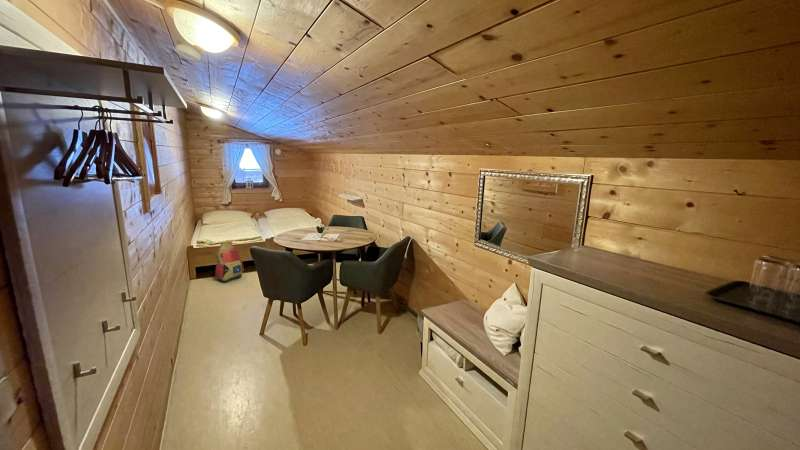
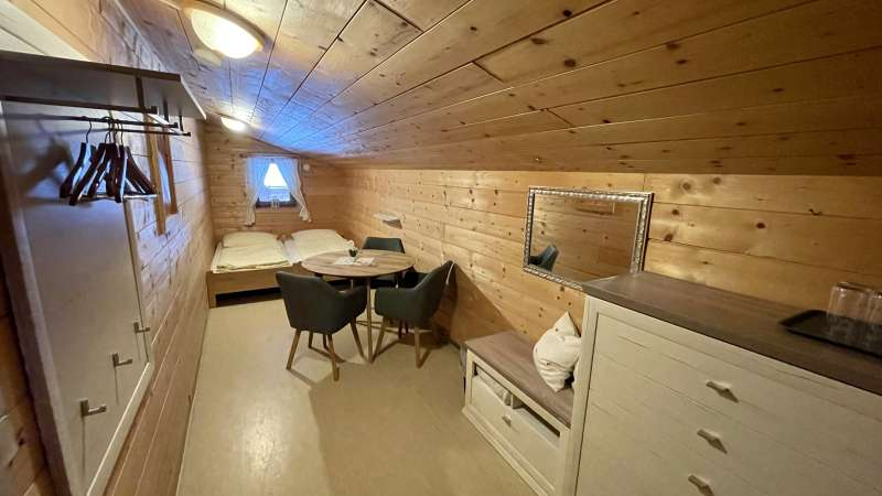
- backpack [214,241,245,284]
